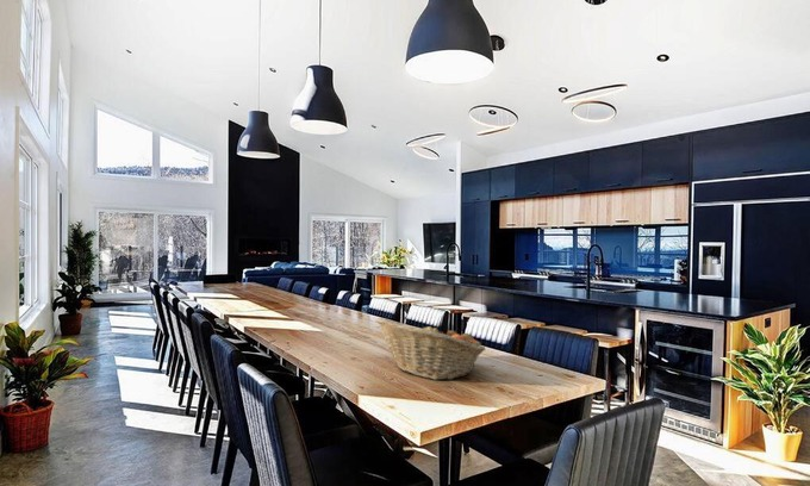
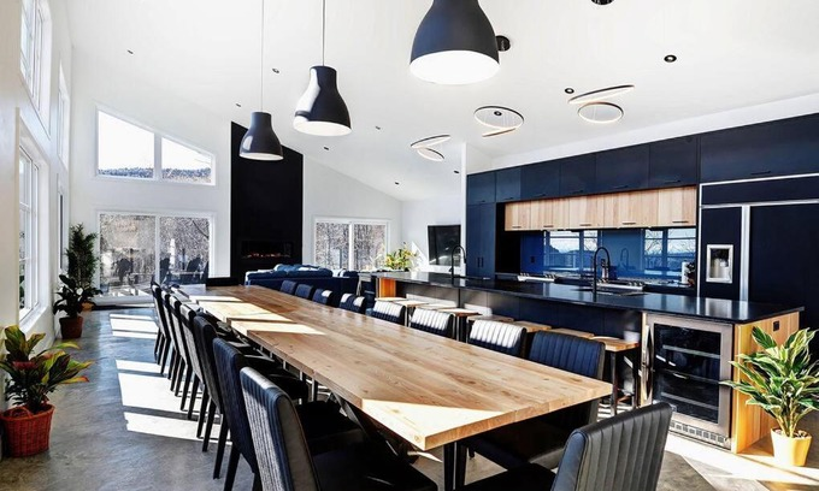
- fruit basket [374,317,487,381]
